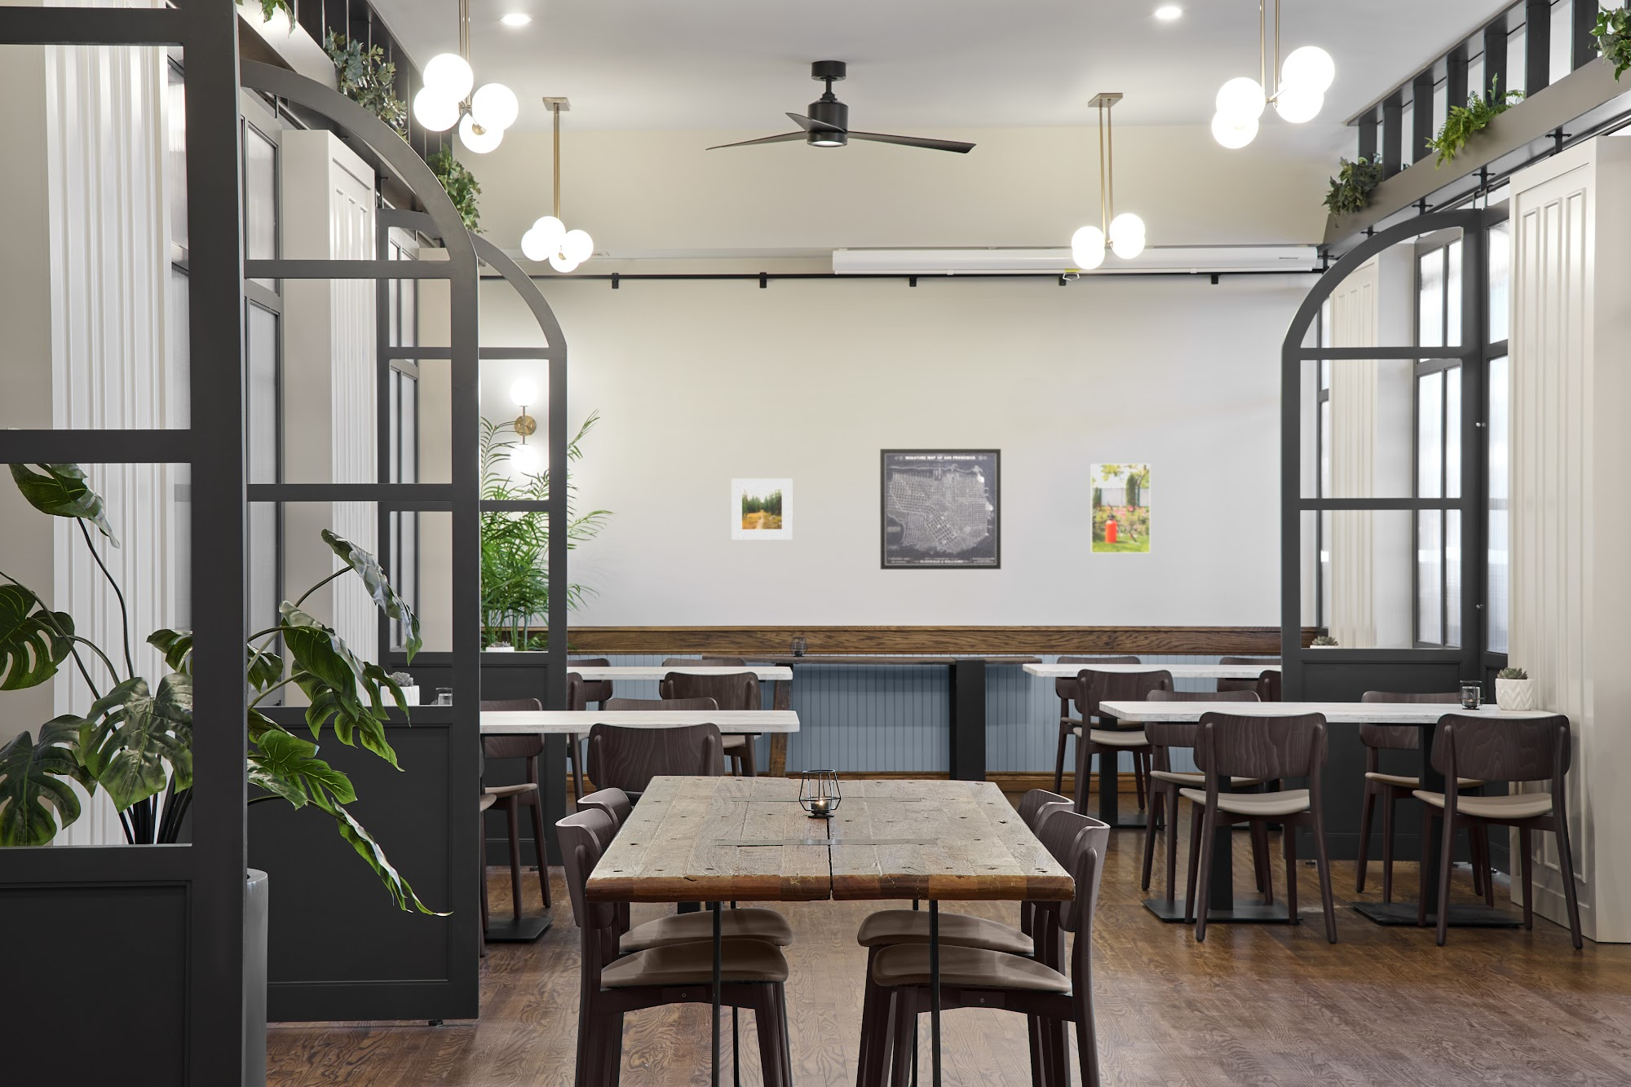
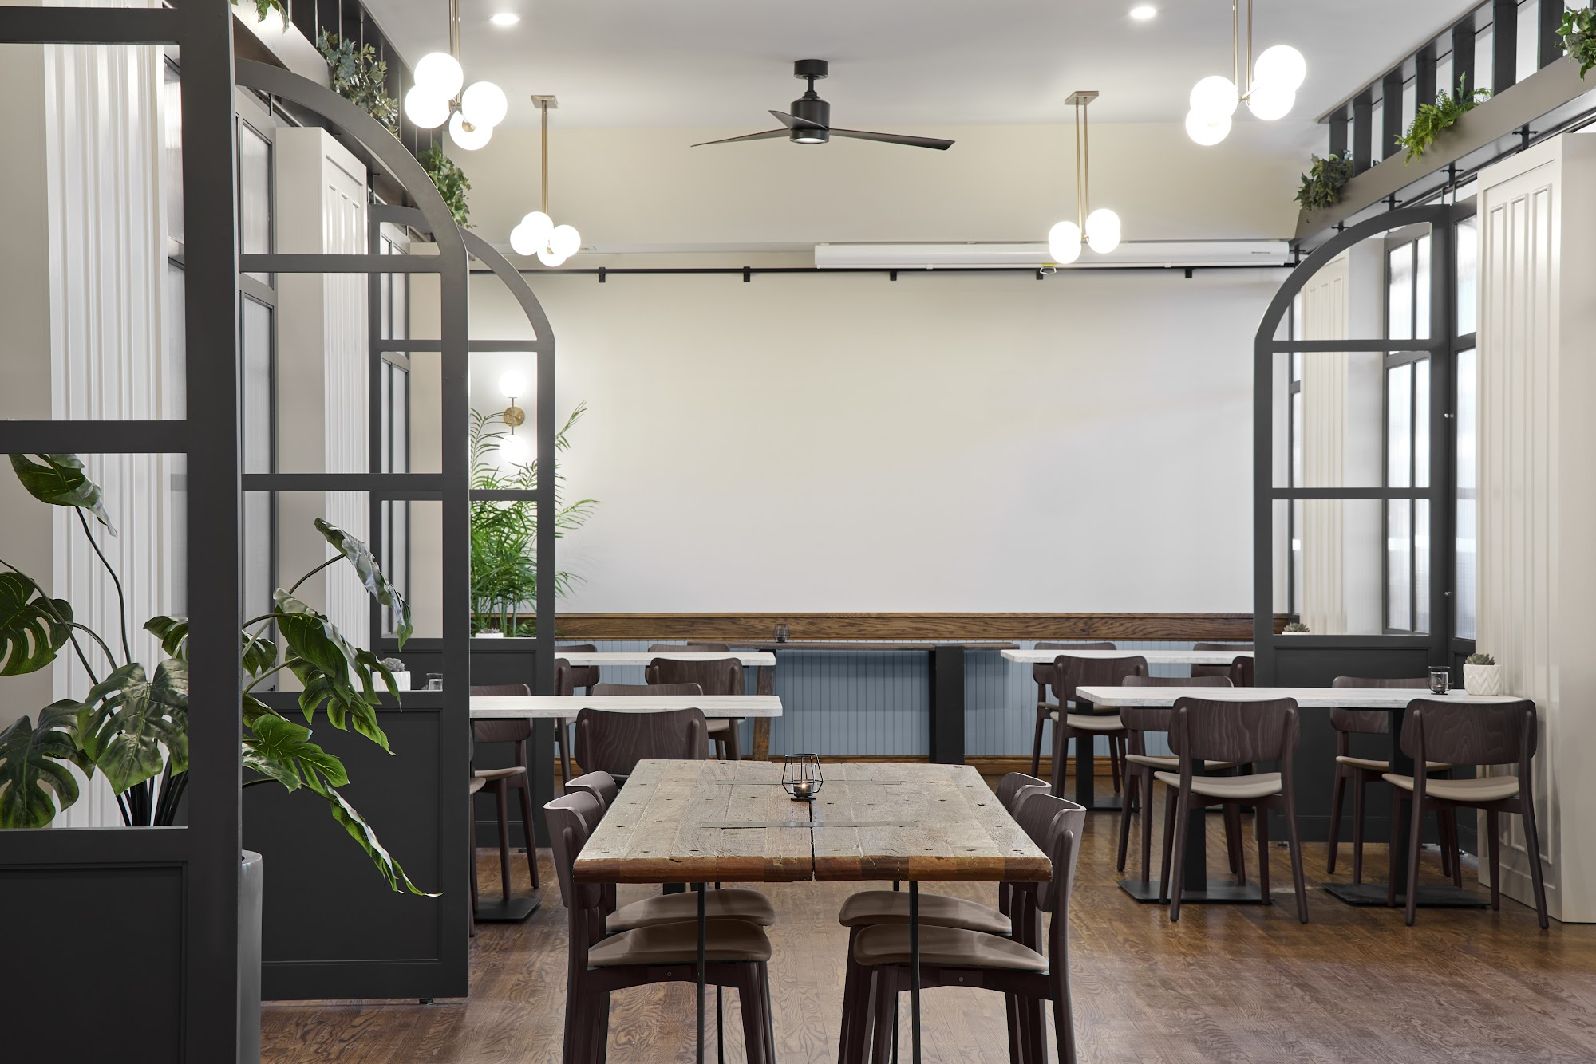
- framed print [1090,463,1152,554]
- wall art [879,448,1001,570]
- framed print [731,478,794,540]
